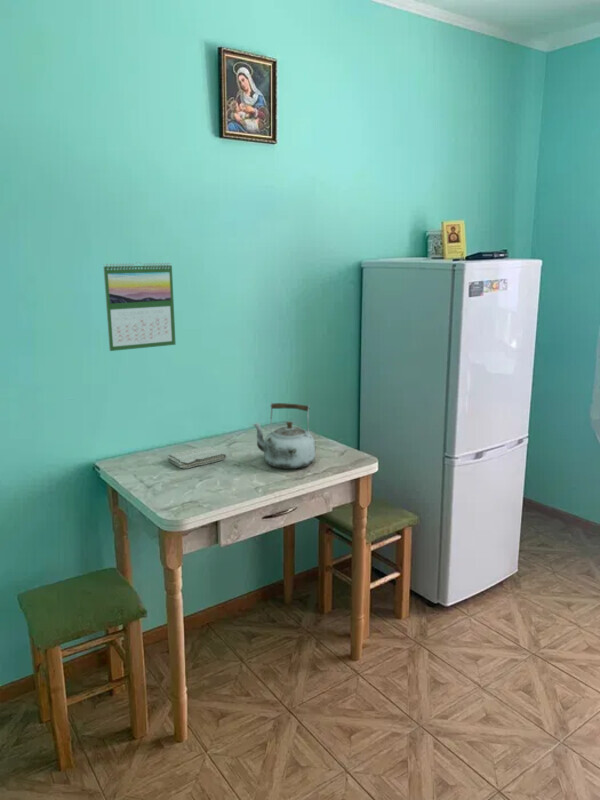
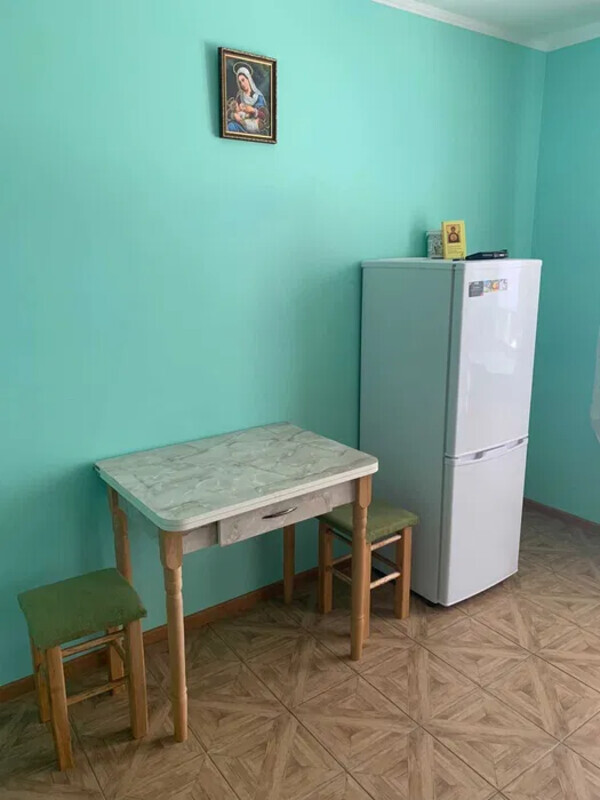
- kettle [252,401,317,470]
- washcloth [167,446,227,469]
- calendar [102,261,177,352]
